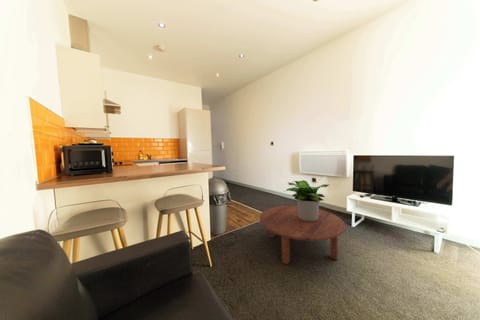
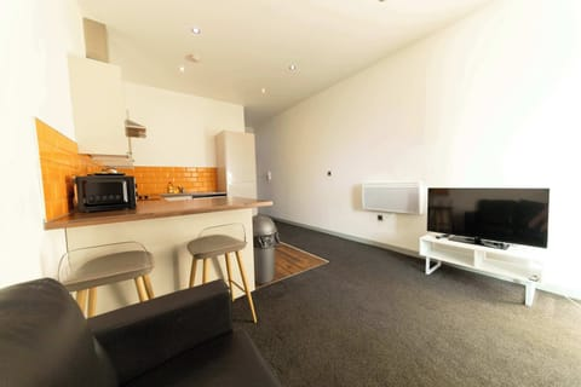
- potted plant [282,179,330,222]
- coffee table [259,205,346,265]
